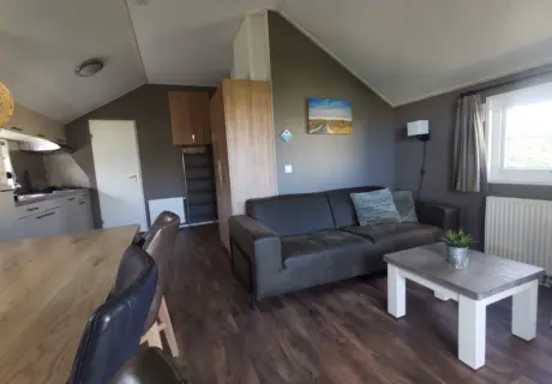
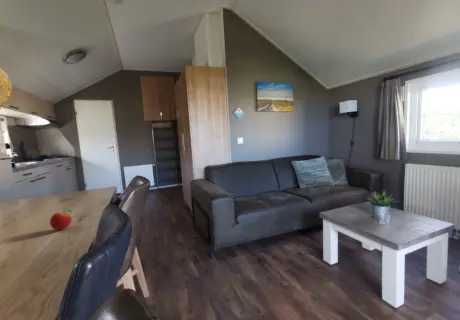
+ apple [49,209,73,231]
